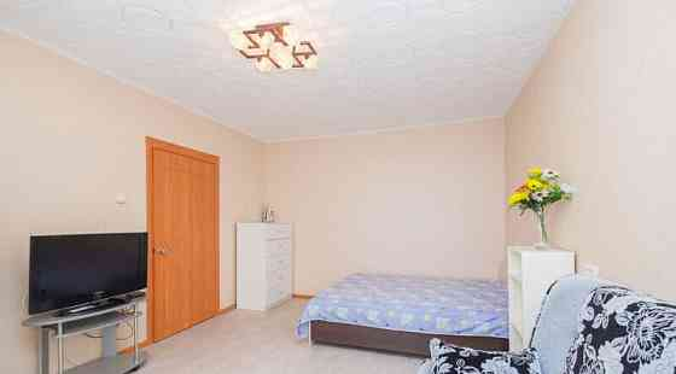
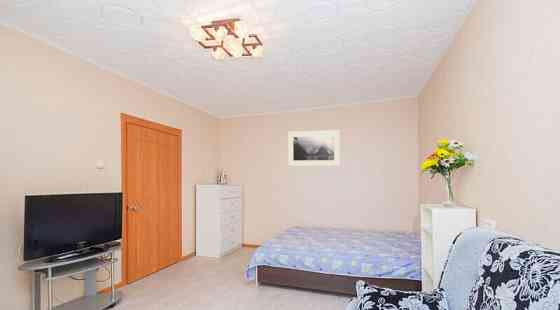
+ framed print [287,129,341,167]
